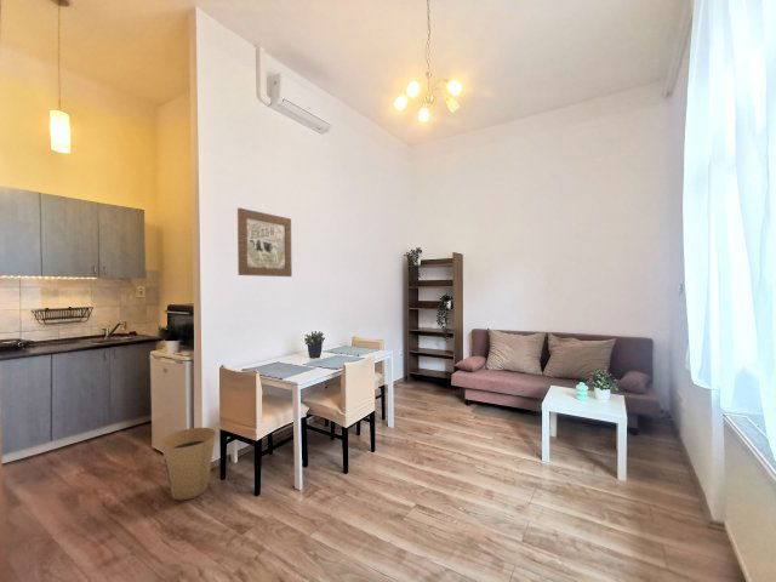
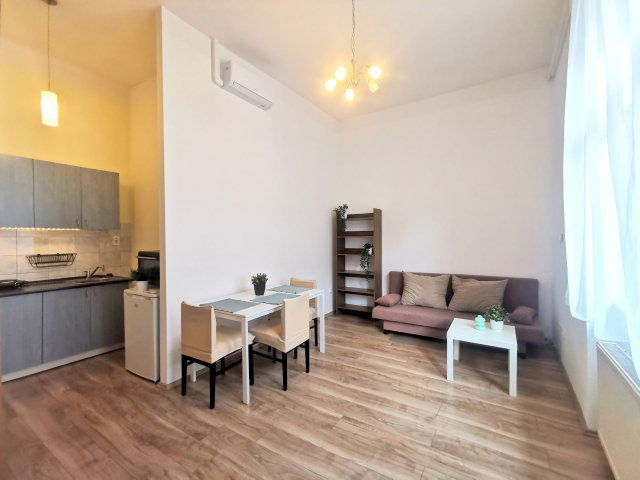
- trash can [160,427,217,501]
- wall art [236,207,293,278]
